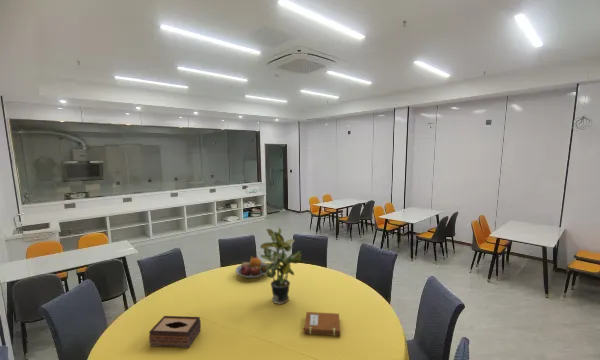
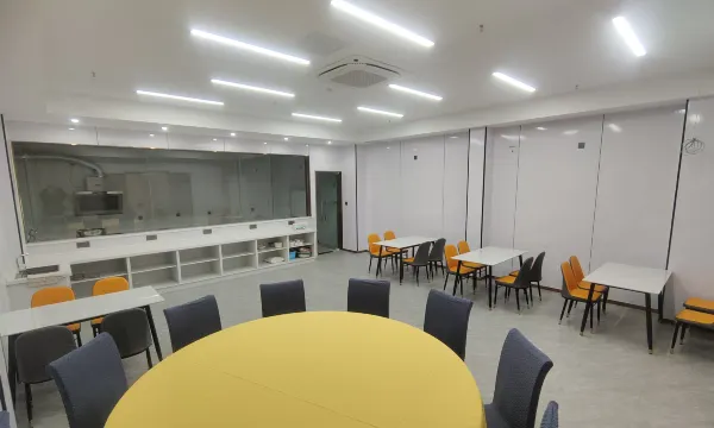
- notebook [302,311,341,337]
- fruit bowl [235,255,271,279]
- tissue box [148,315,202,349]
- potted plant [259,226,303,305]
